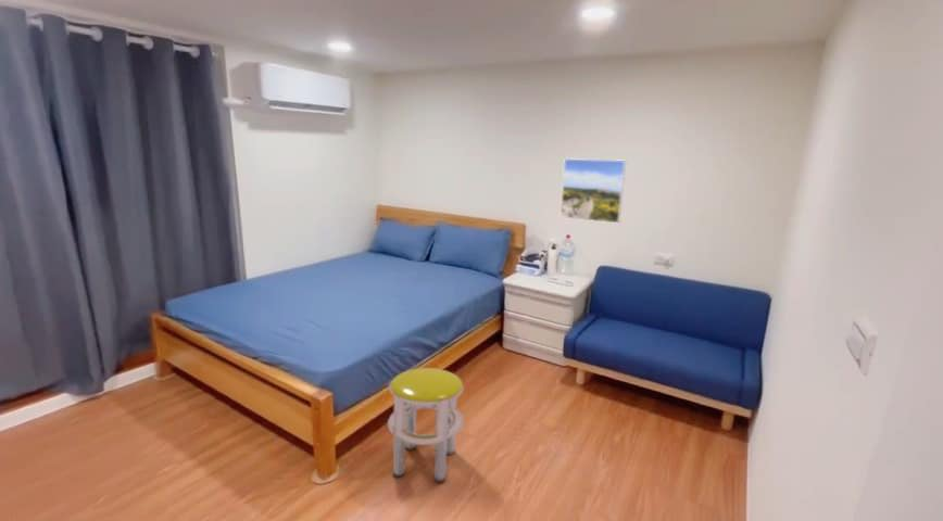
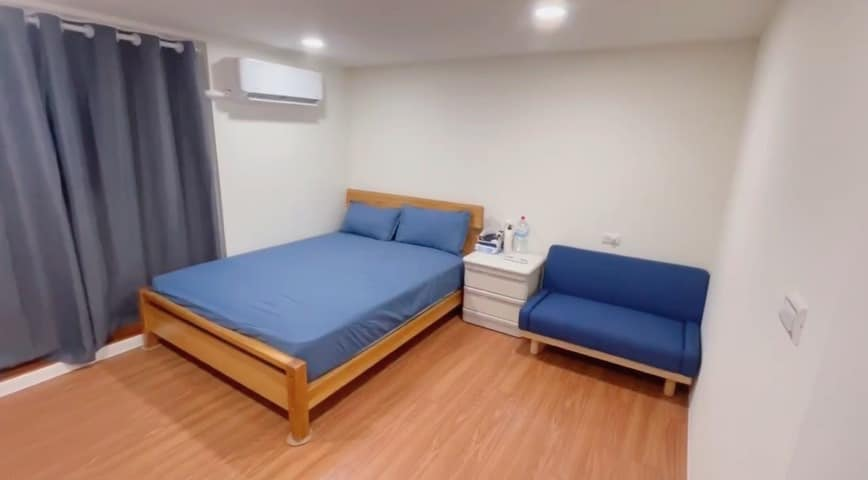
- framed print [559,157,627,225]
- stool [387,367,465,483]
